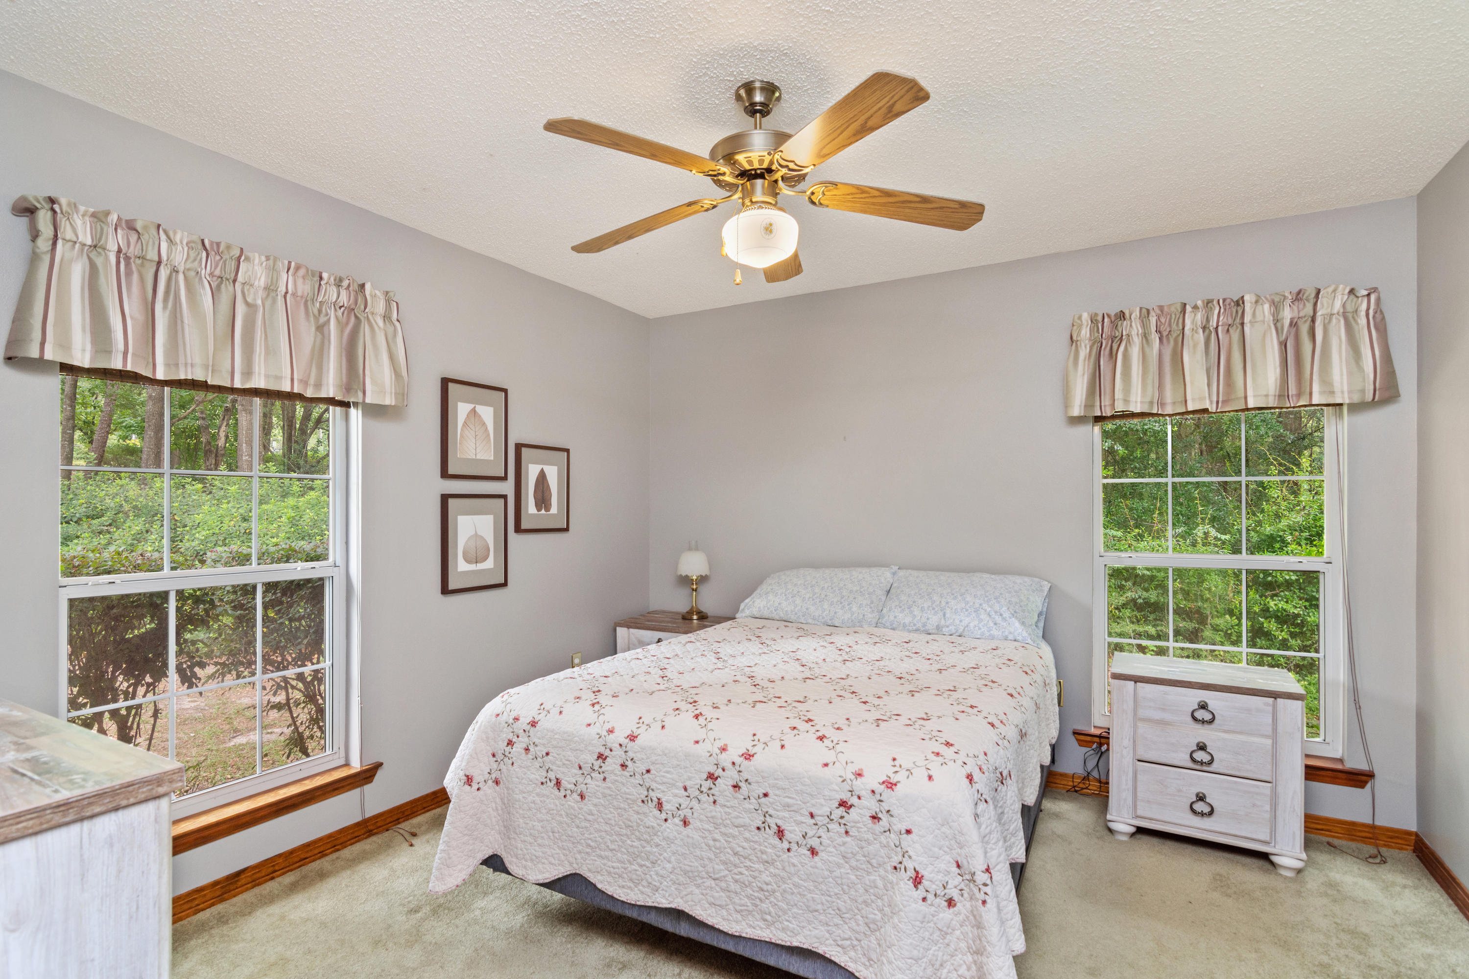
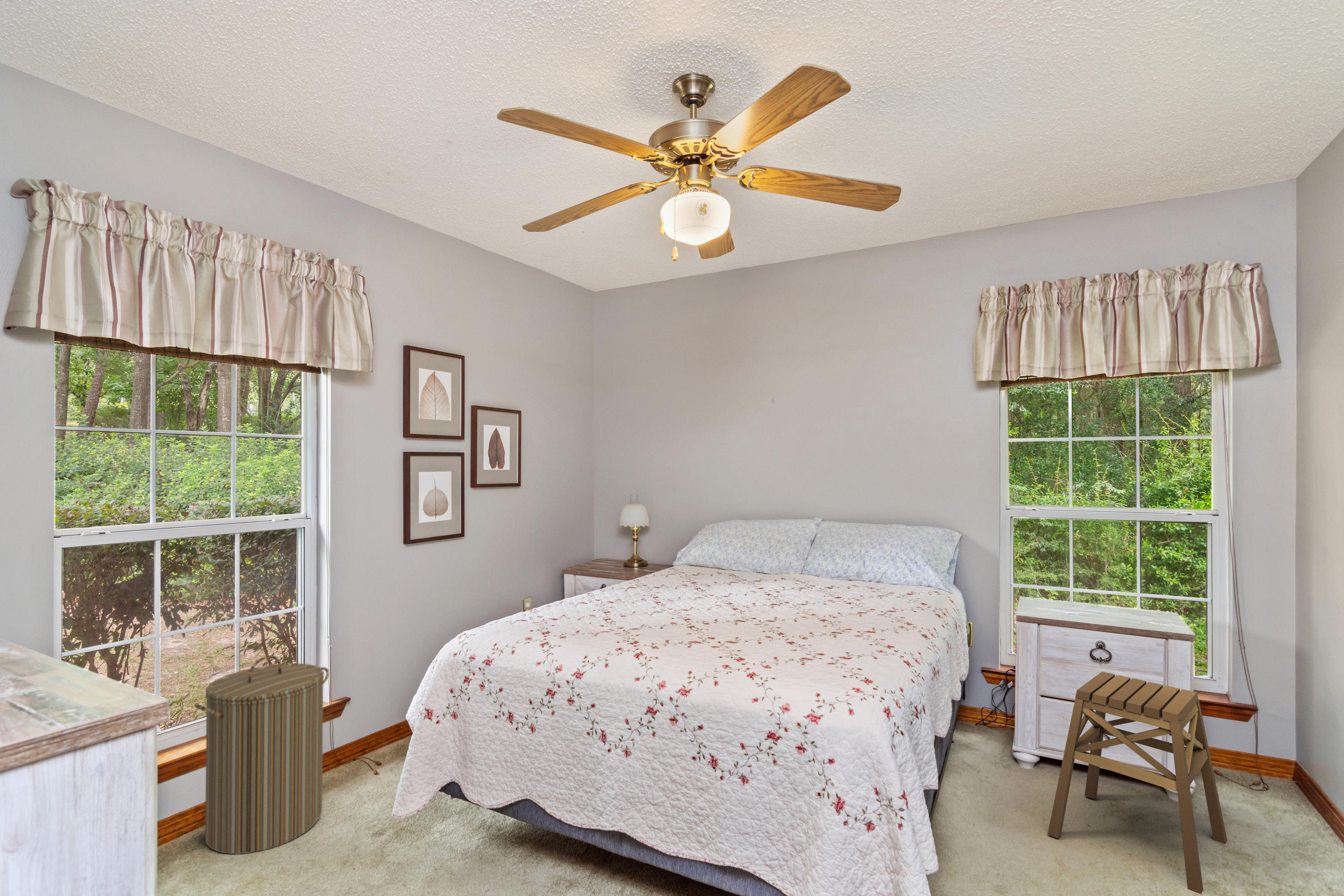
+ laundry hamper [194,655,329,854]
+ stool [1047,671,1228,895]
